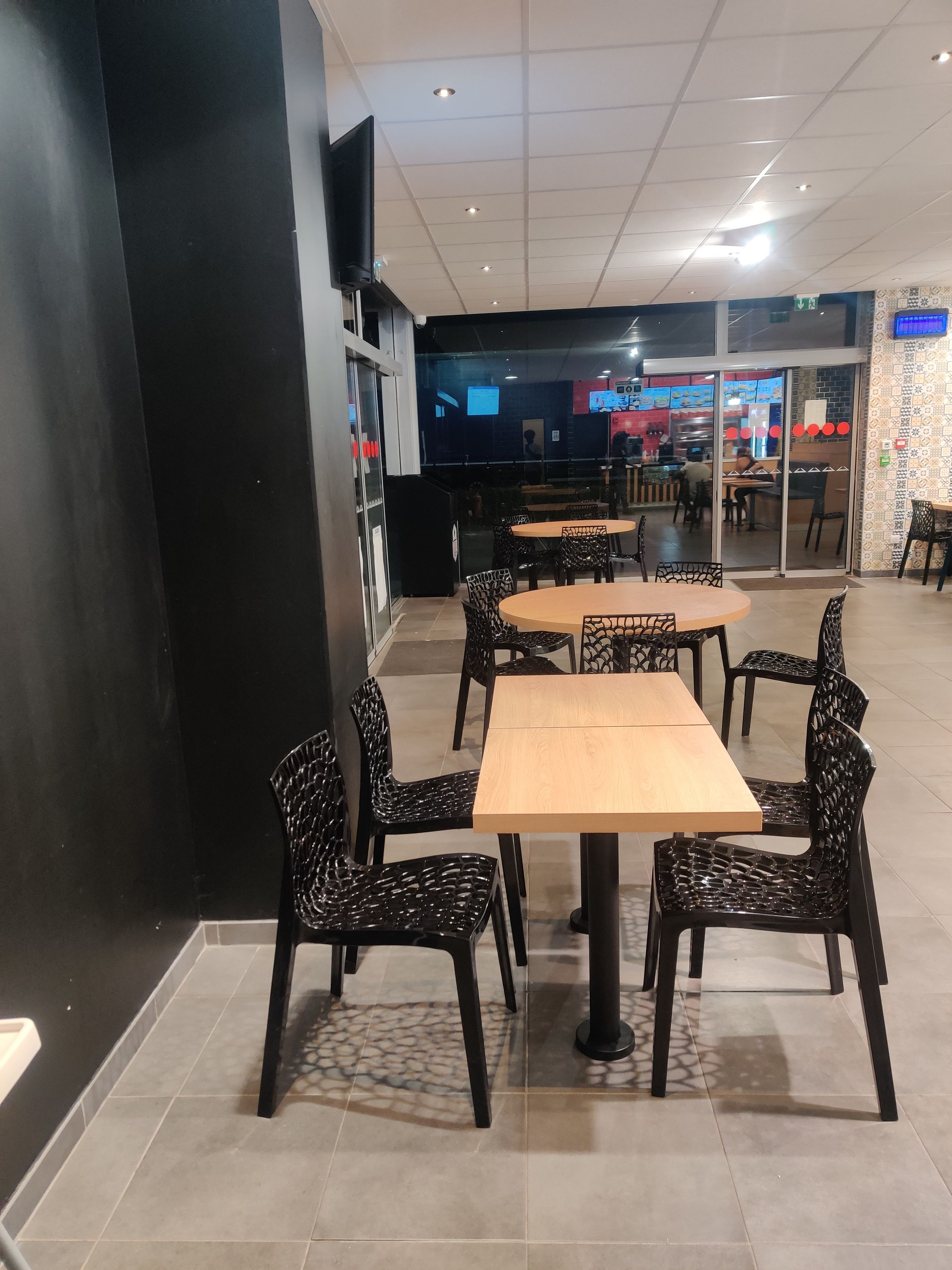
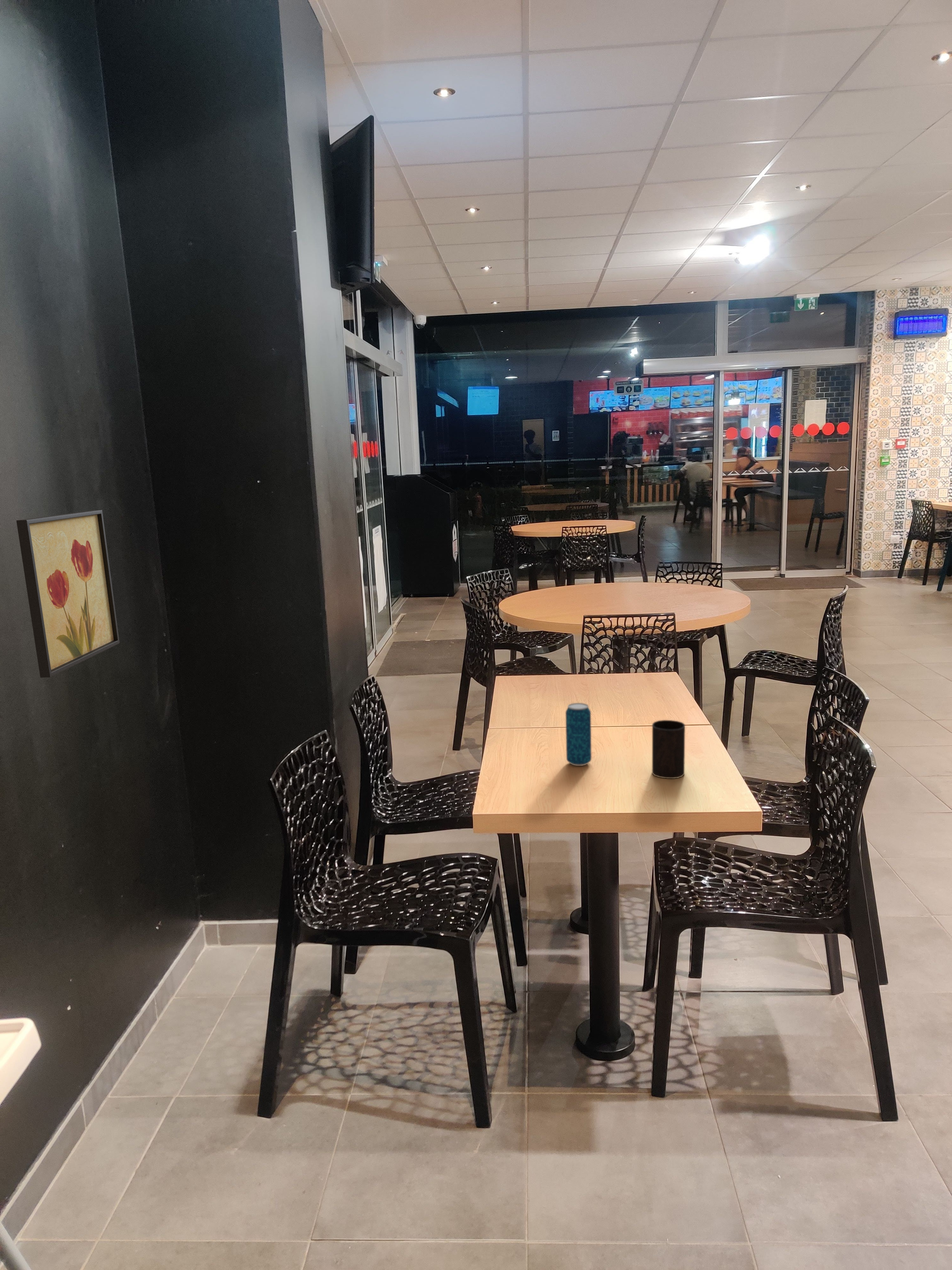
+ beverage can [565,703,592,766]
+ wall art [16,510,120,678]
+ cup [652,720,685,779]
